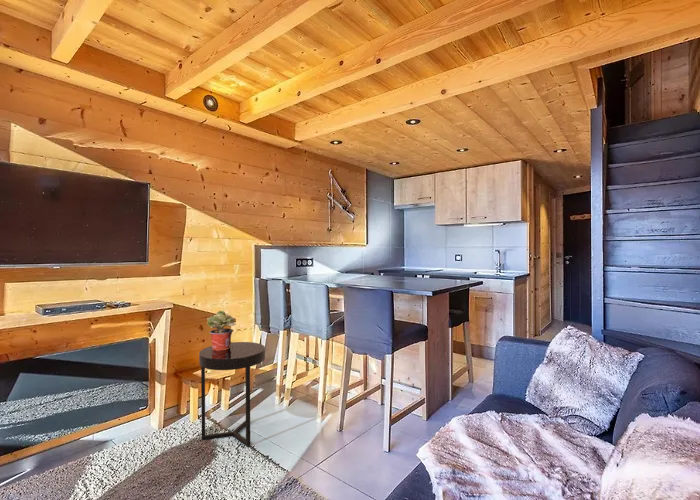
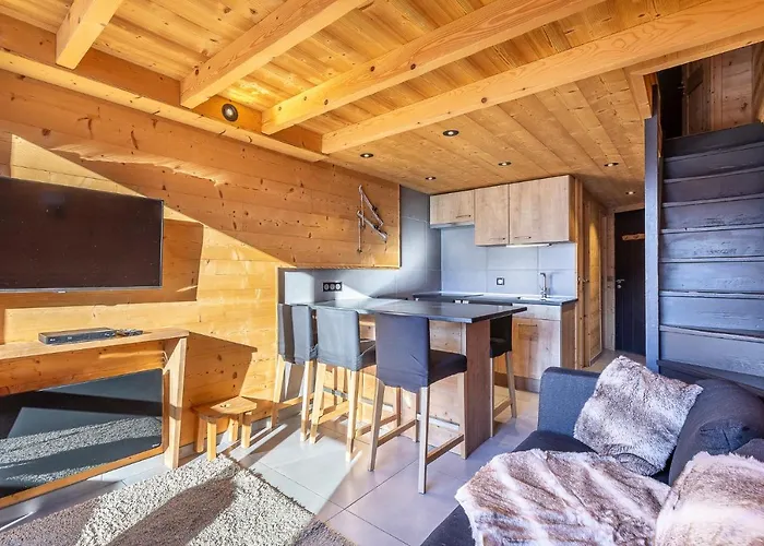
- side table [198,341,266,448]
- potted plant [206,309,237,351]
